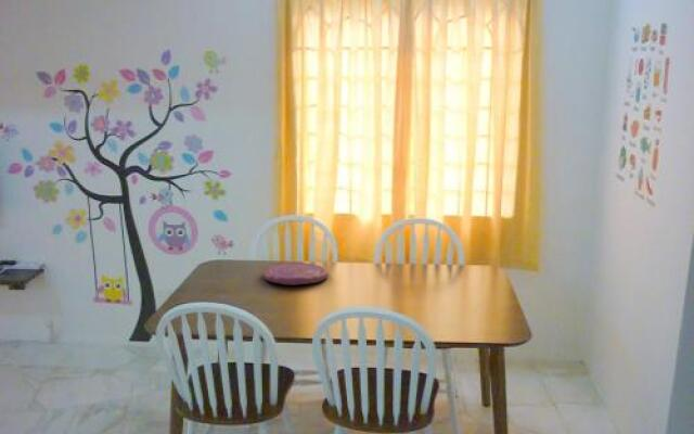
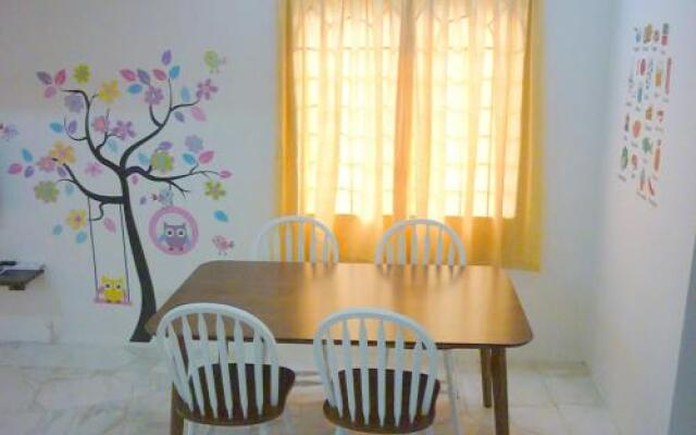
- plate [261,261,330,286]
